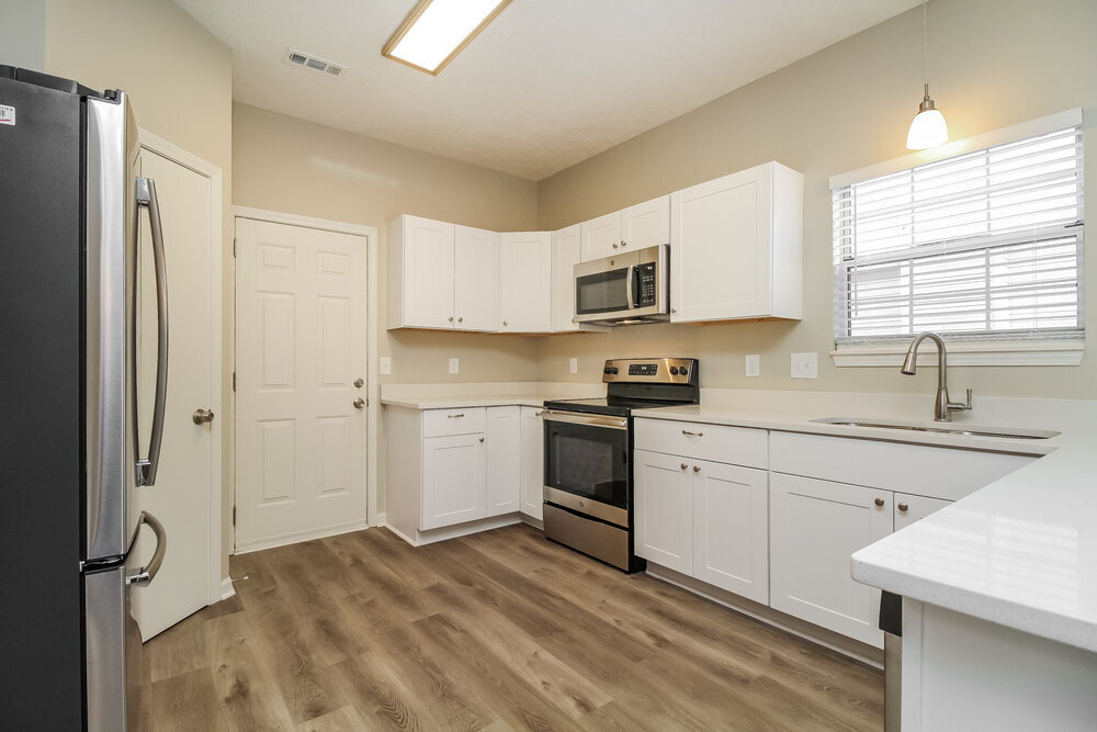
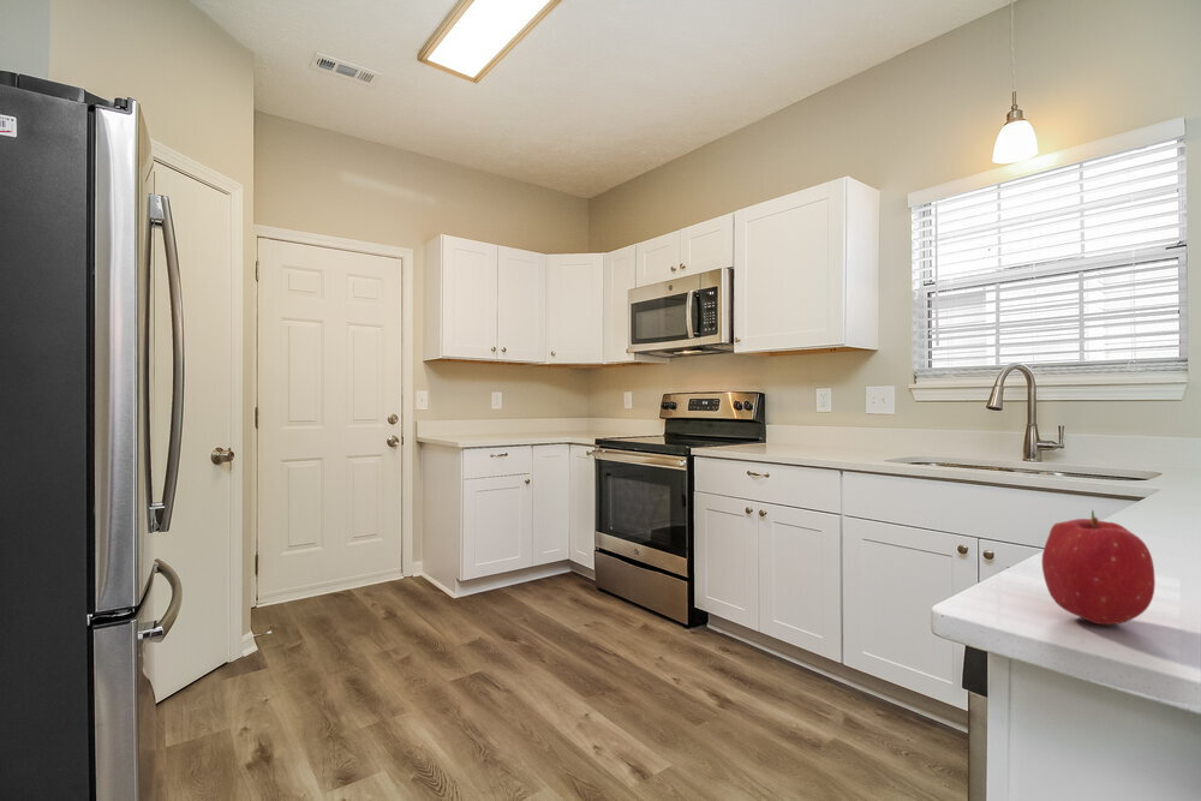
+ fruit [1041,509,1157,626]
